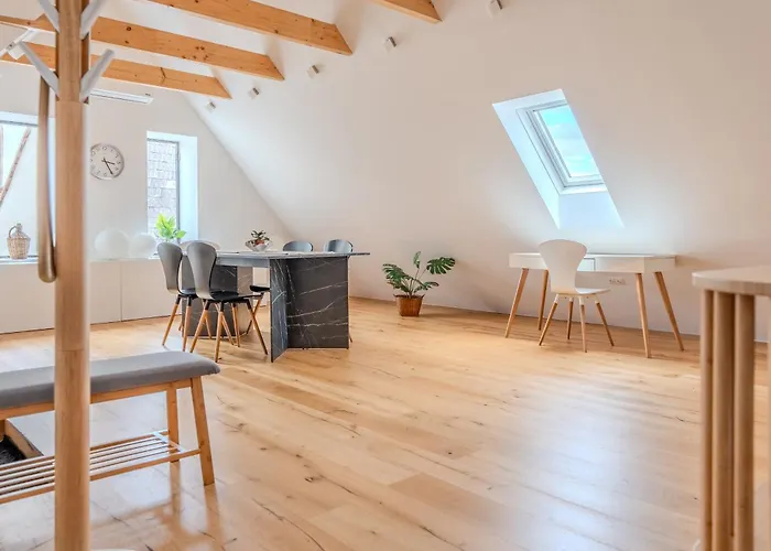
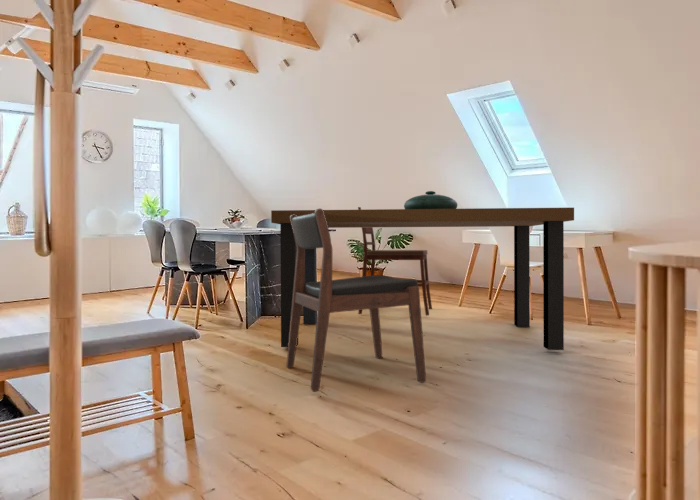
+ dining table [270,207,575,351]
+ dining chair [285,208,427,393]
+ decorative bowl [403,190,458,209]
+ dining chair [357,206,433,317]
